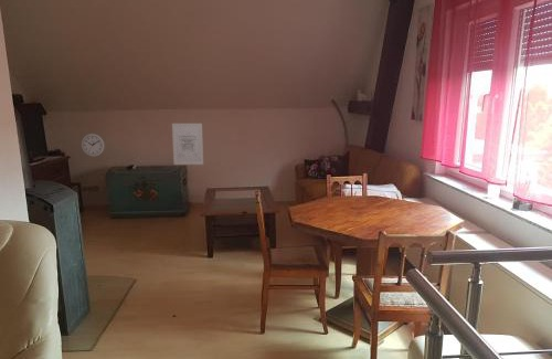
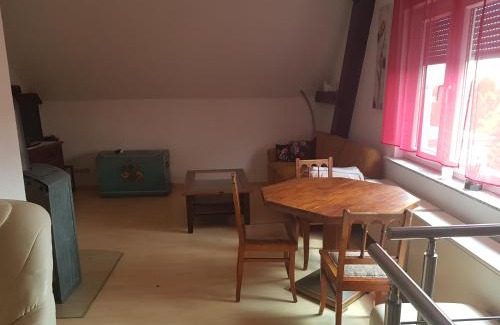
- wall clock [79,133,106,158]
- wall art [171,123,204,166]
